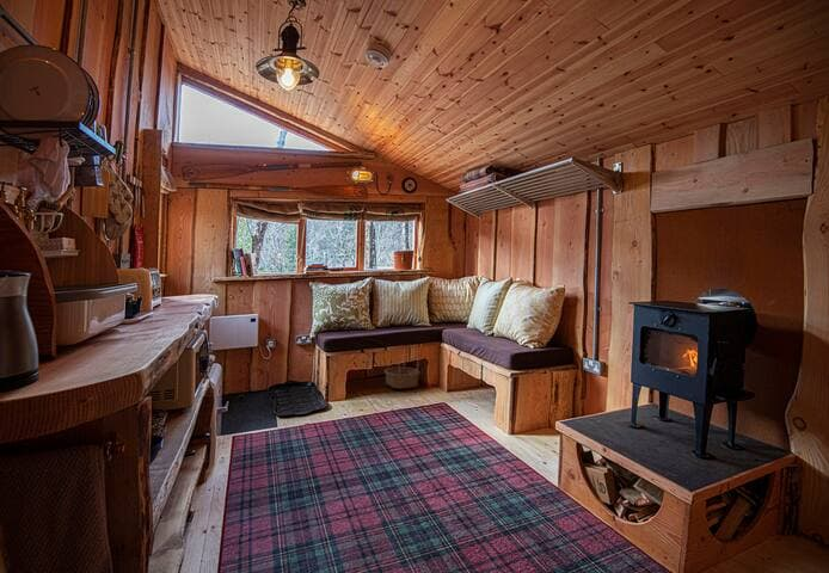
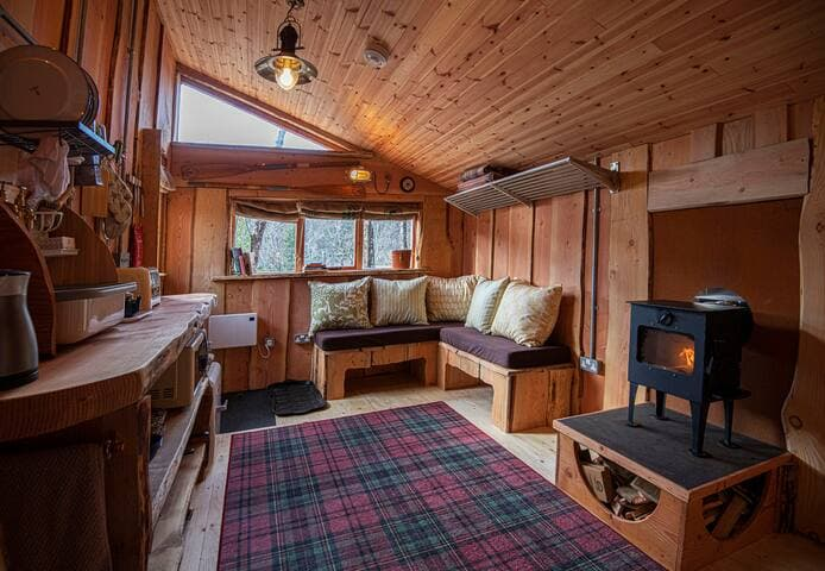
- basket [383,359,420,390]
